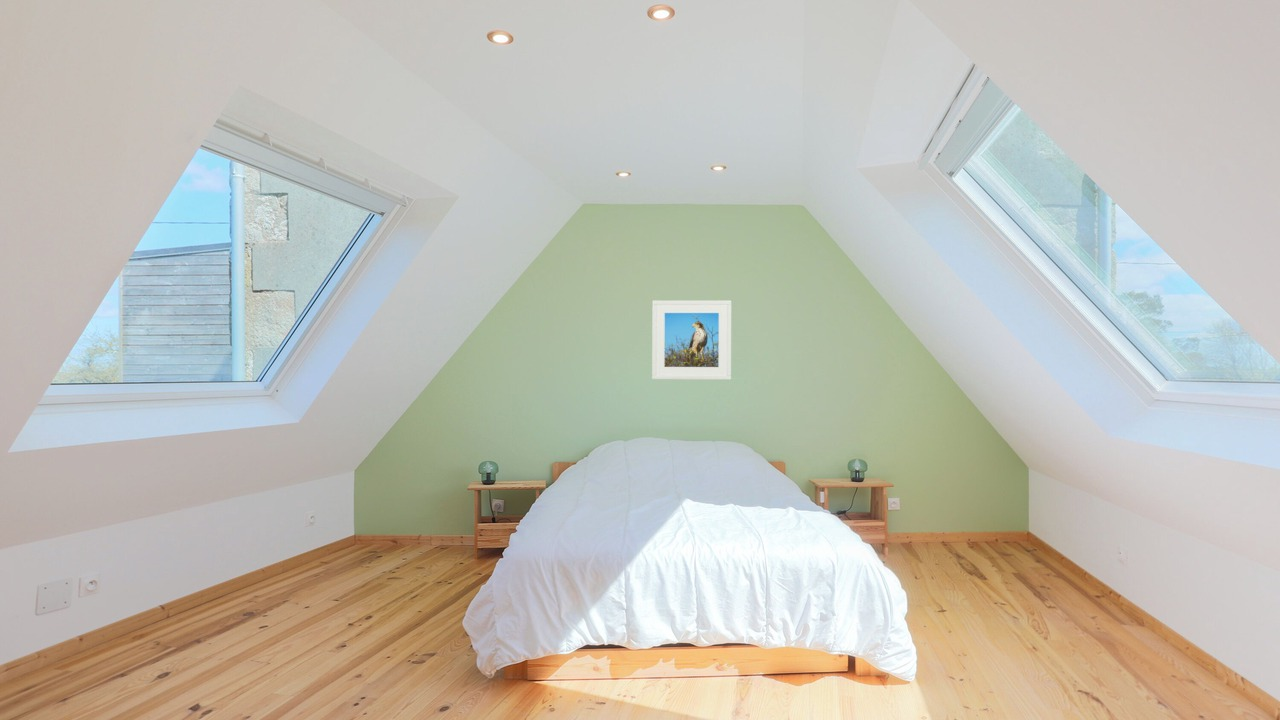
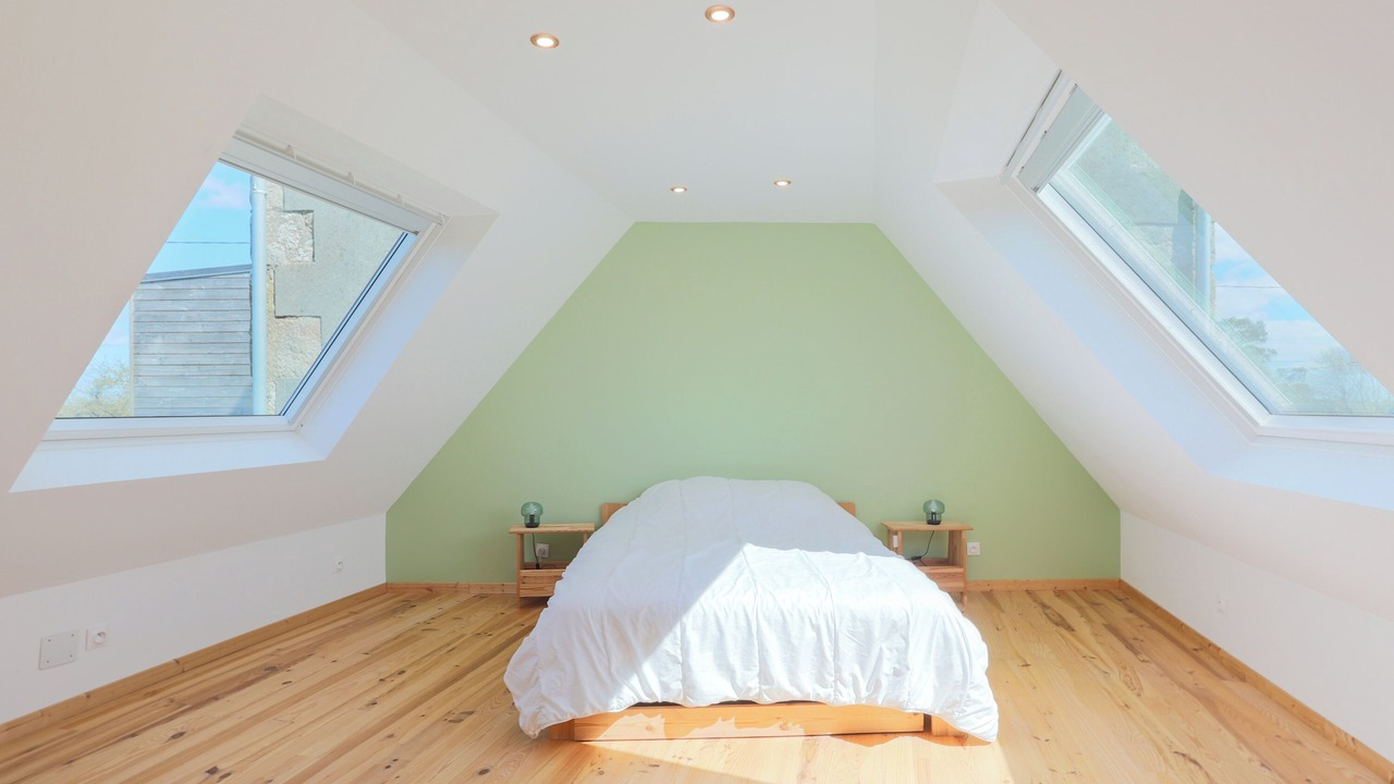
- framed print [651,300,732,381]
